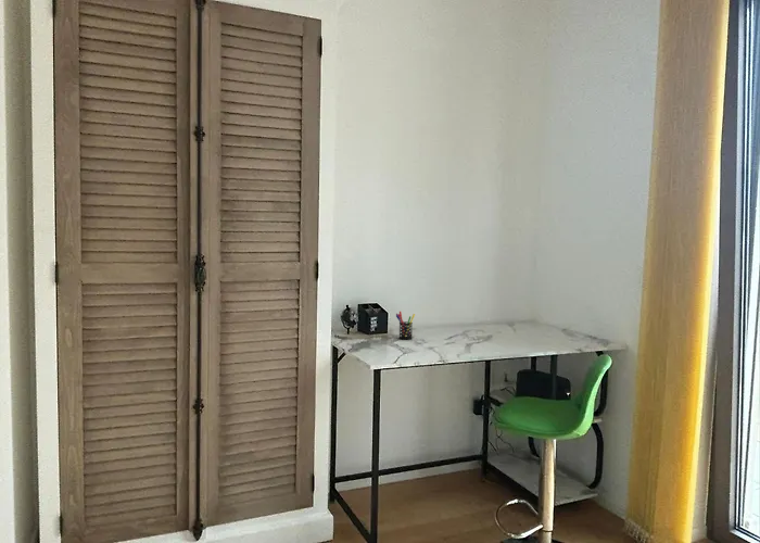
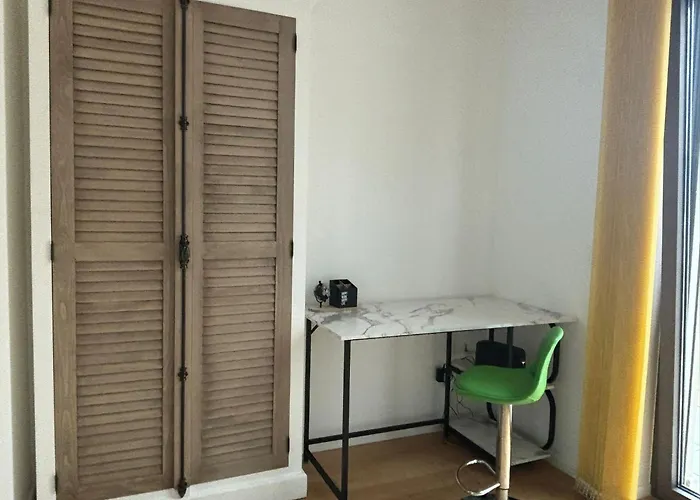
- pen holder [395,311,416,340]
